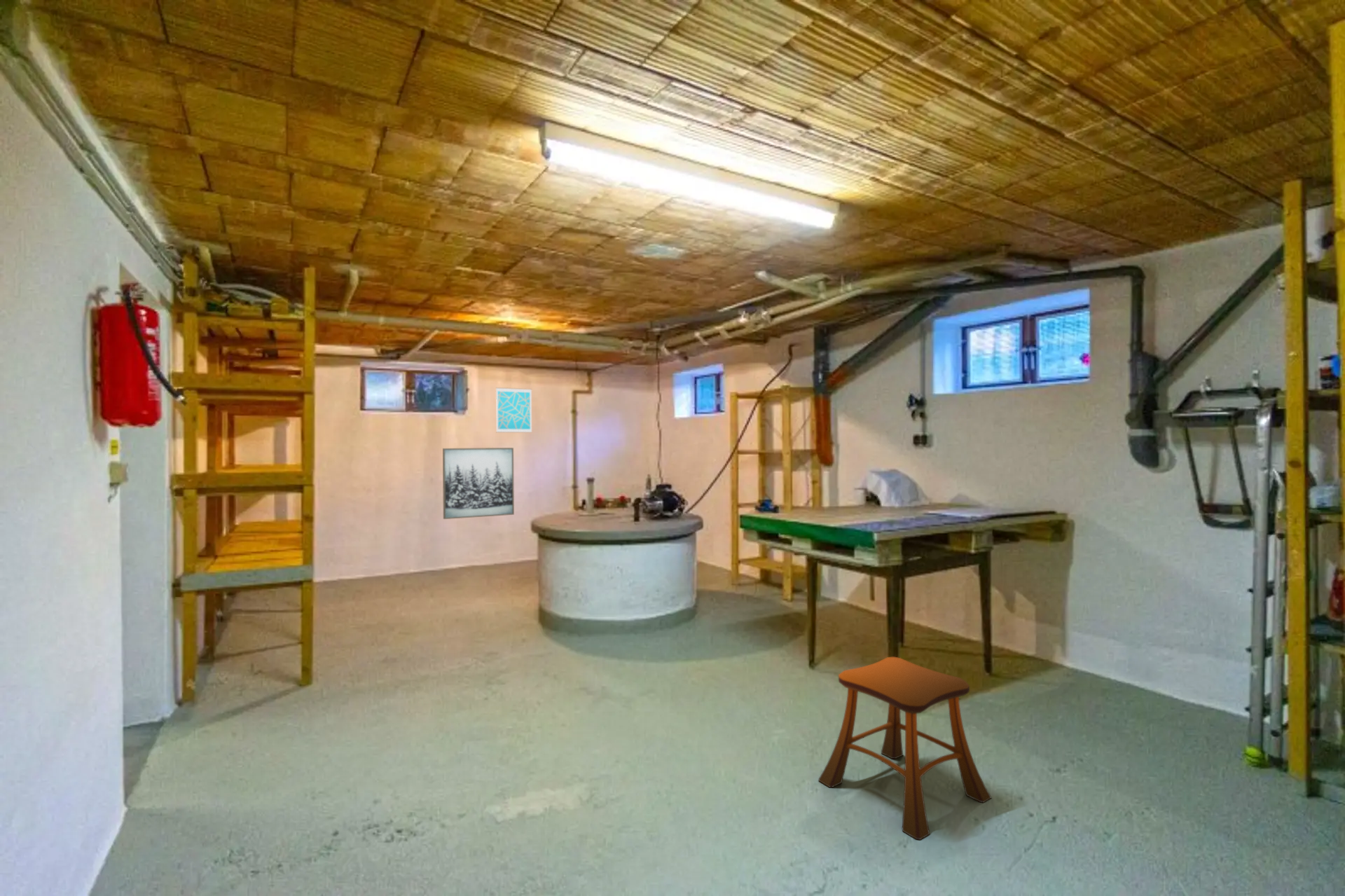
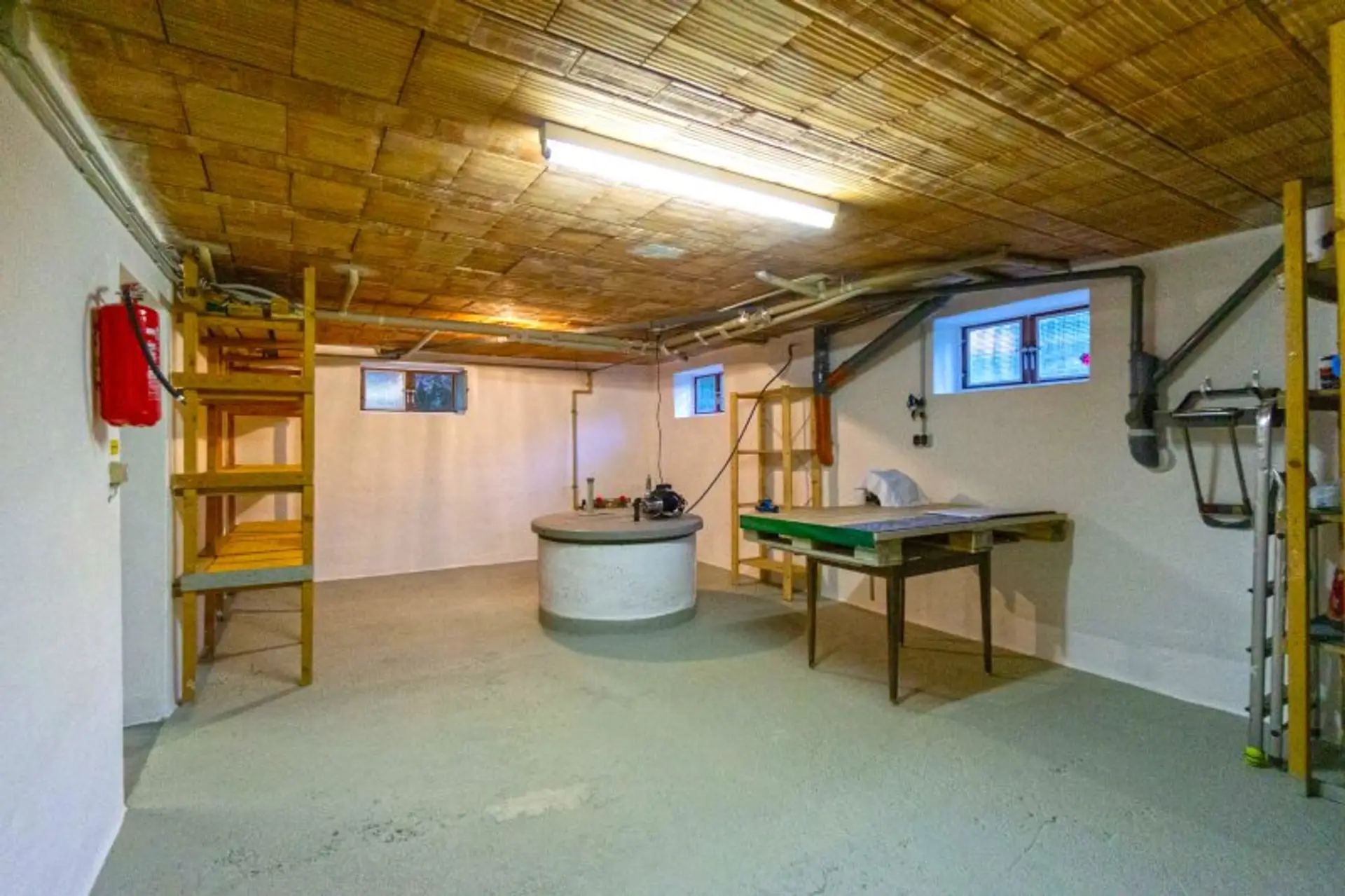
- wall art [495,387,532,434]
- stool [818,656,992,841]
- wall art [442,447,515,520]
